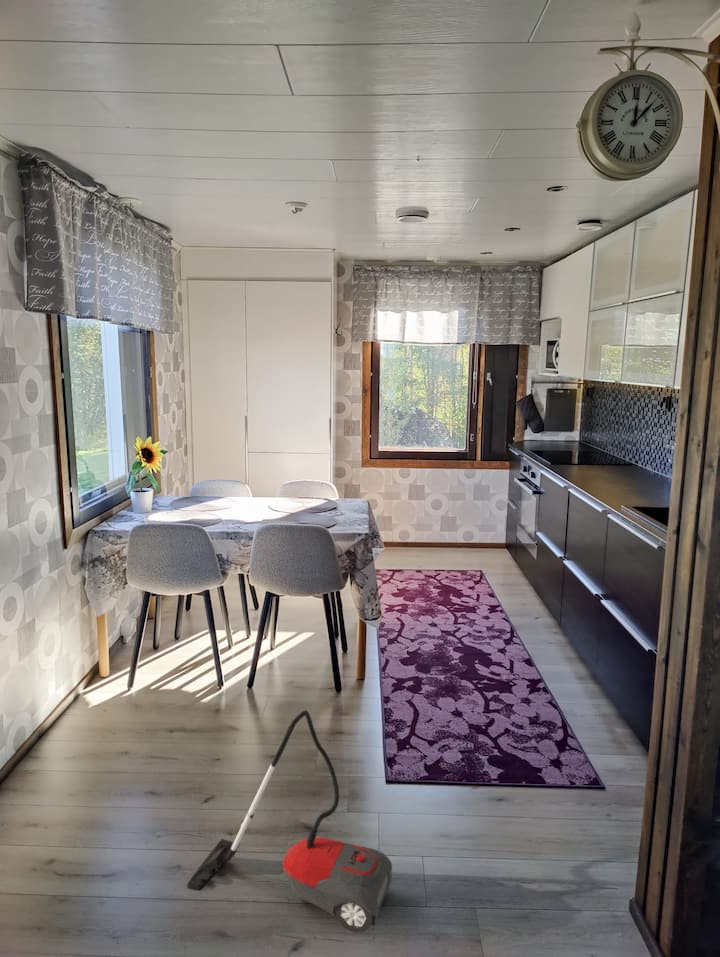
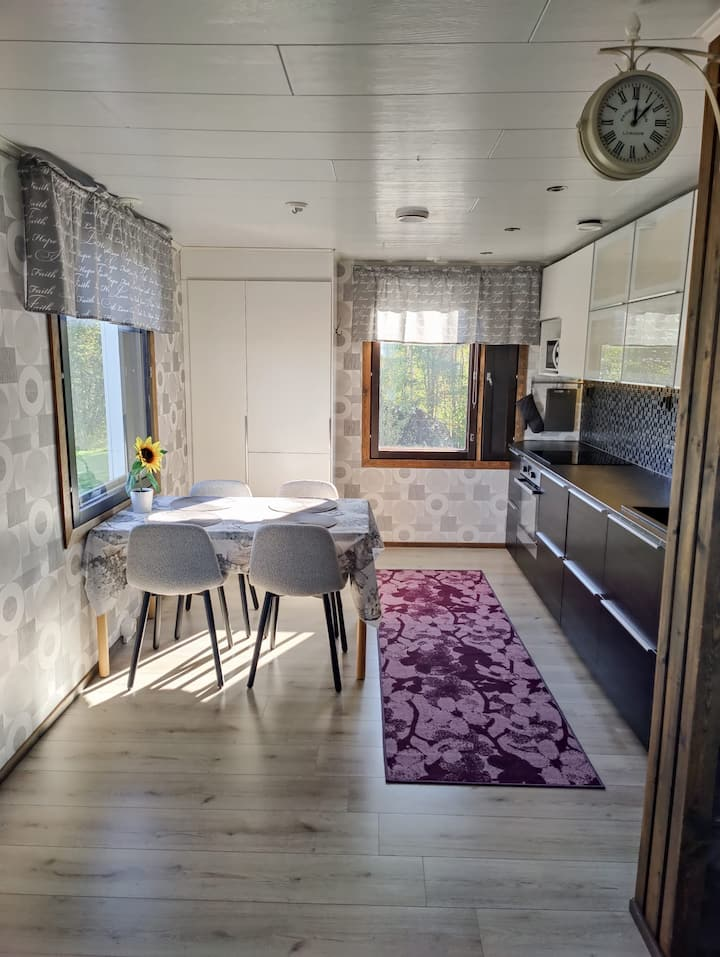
- vacuum cleaner [186,709,393,934]
